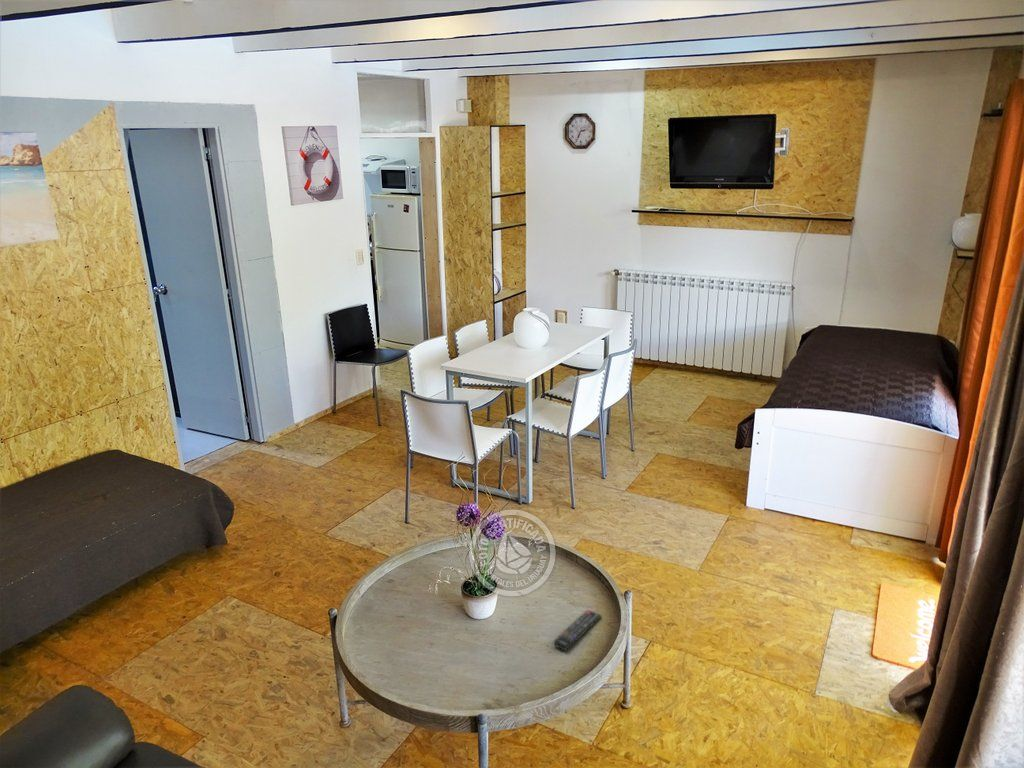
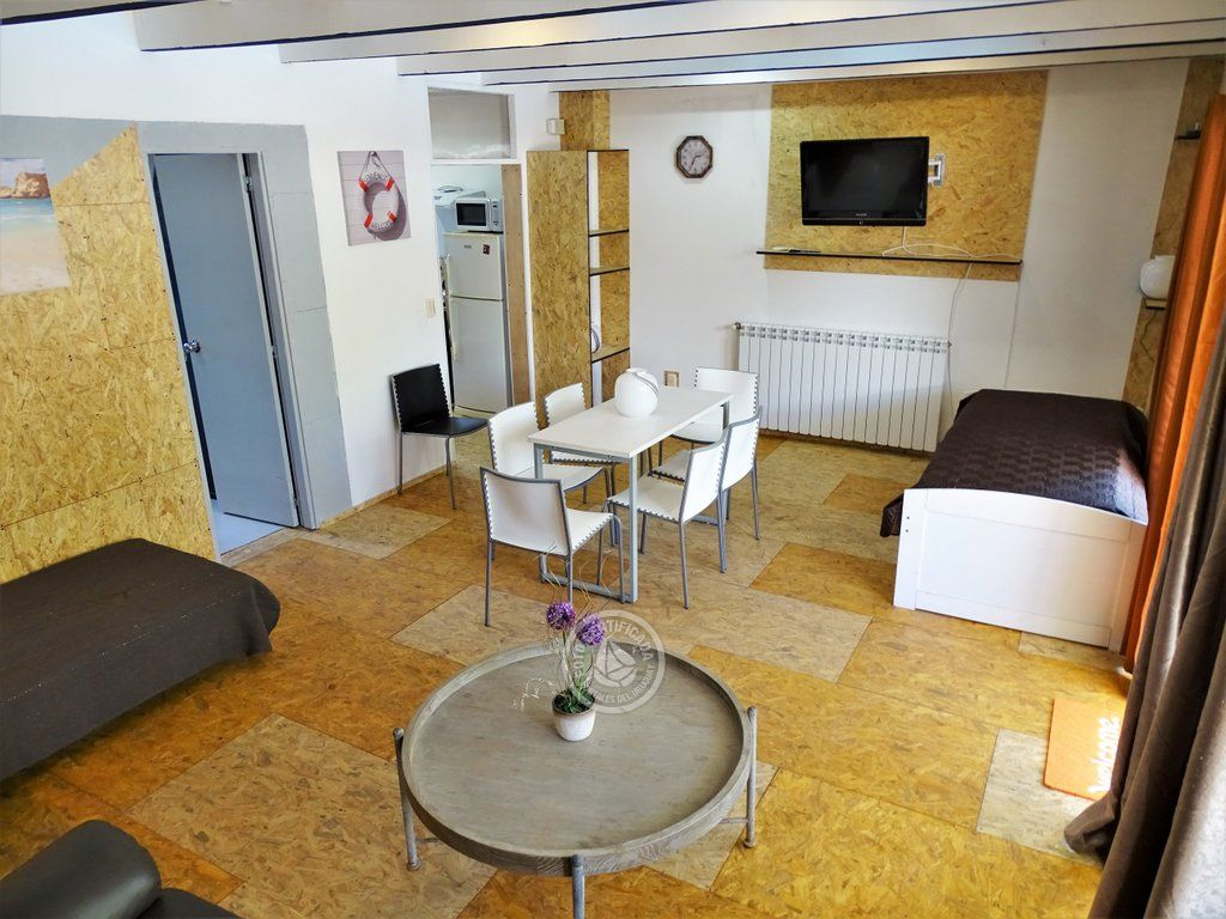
- remote control [553,609,603,651]
